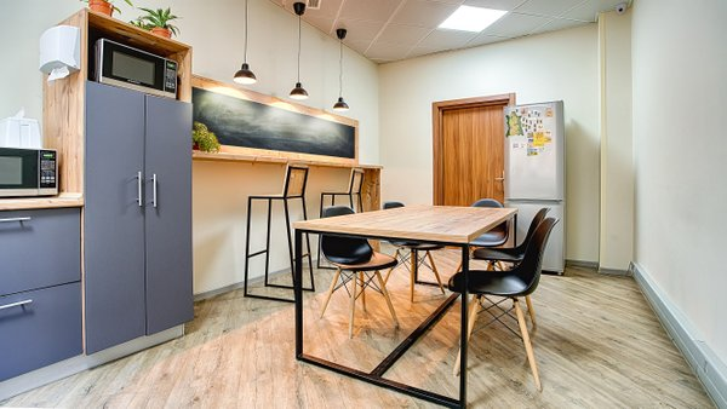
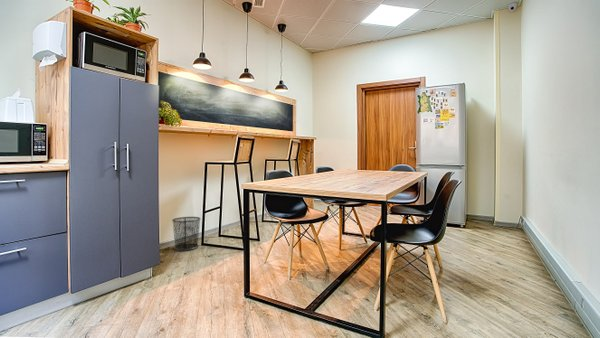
+ waste bin [171,216,202,251]
